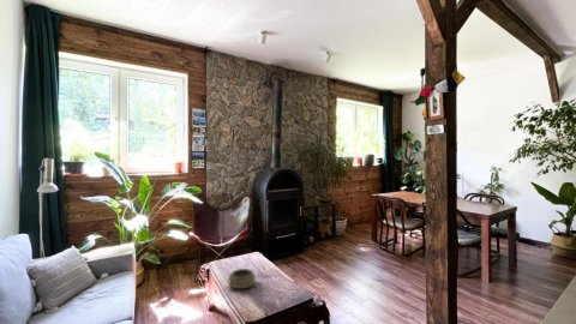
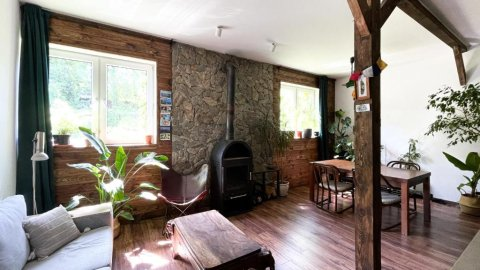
- decorative bowl [228,268,257,290]
